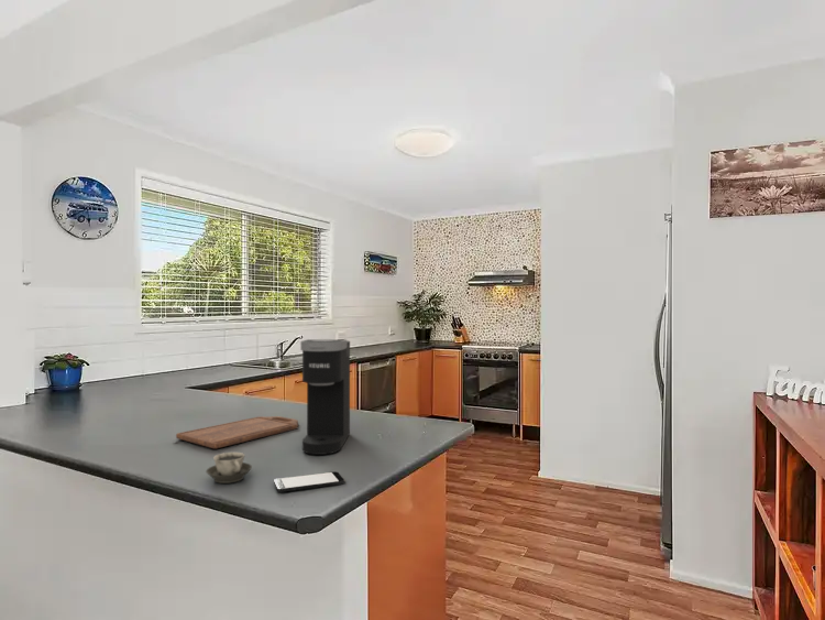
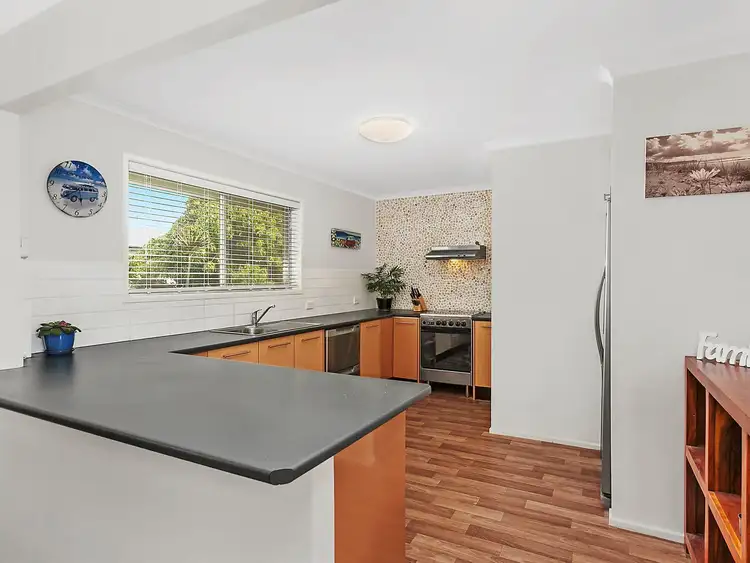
- cutting board [175,415,299,450]
- coffee maker [299,338,351,456]
- cup [205,452,253,485]
- smartphone [273,470,346,493]
